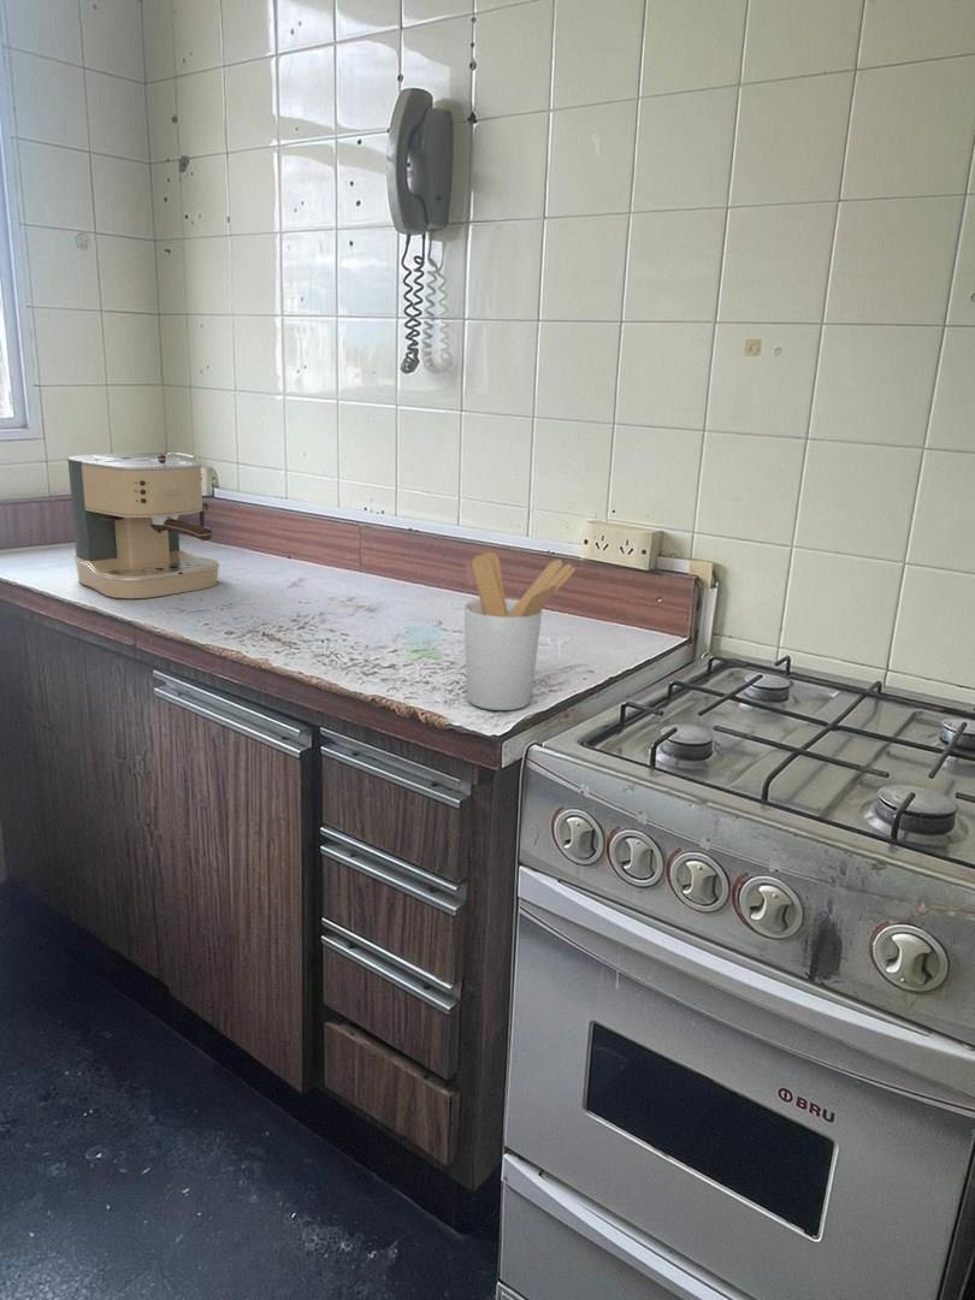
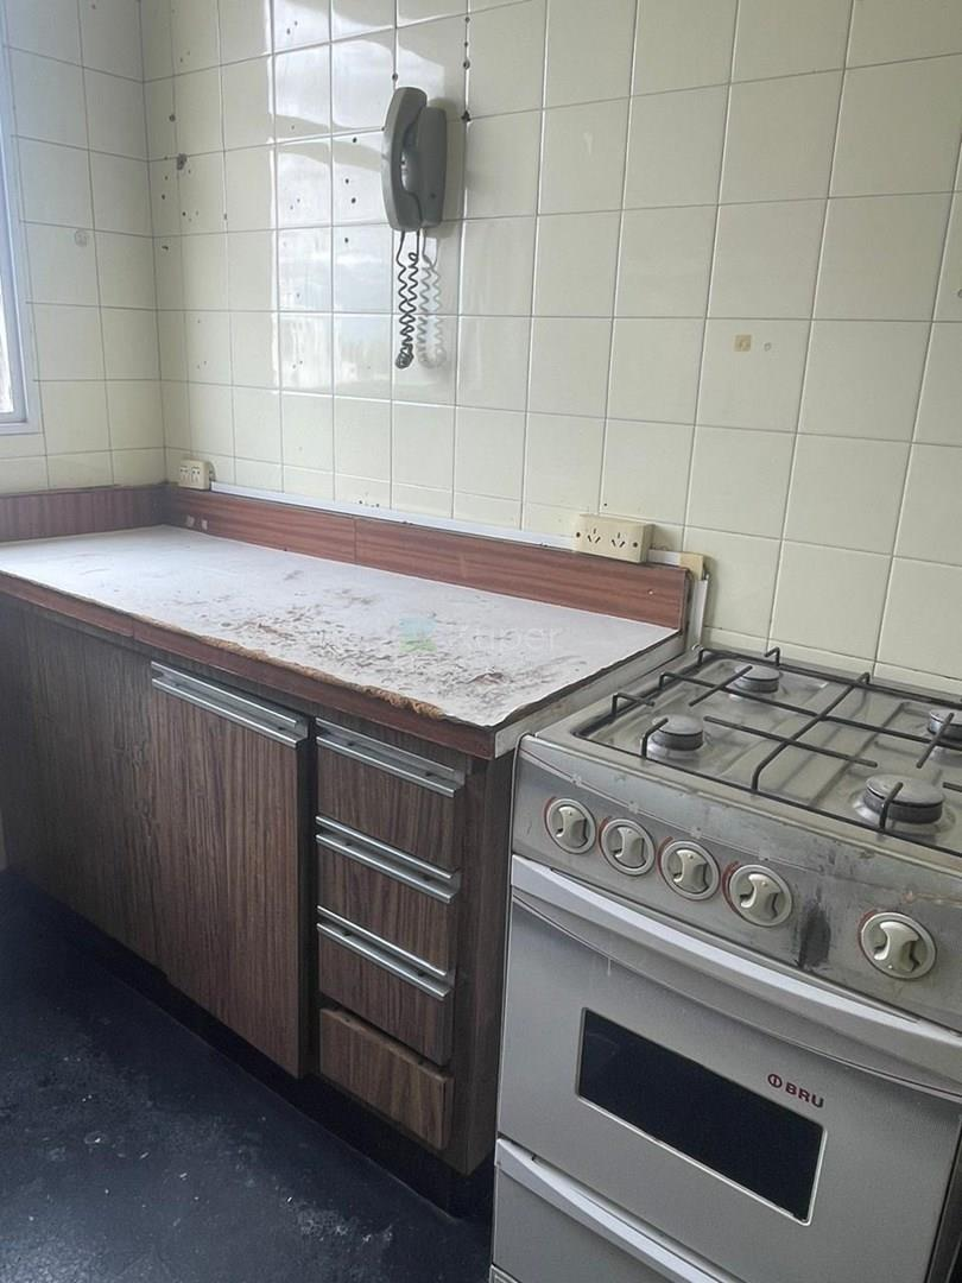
- utensil holder [463,551,577,711]
- coffee maker [66,451,220,599]
